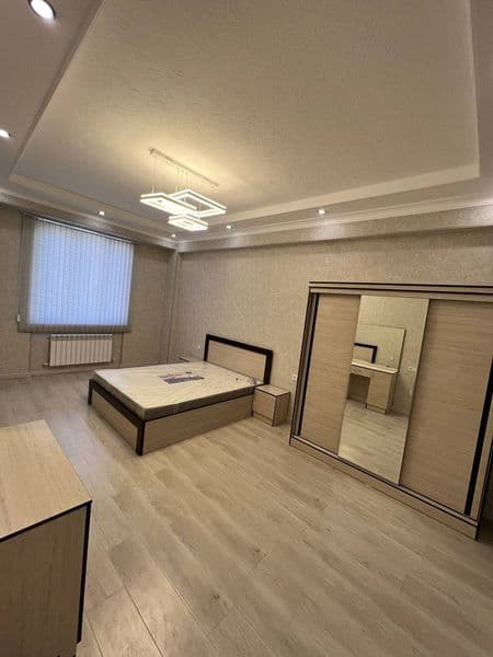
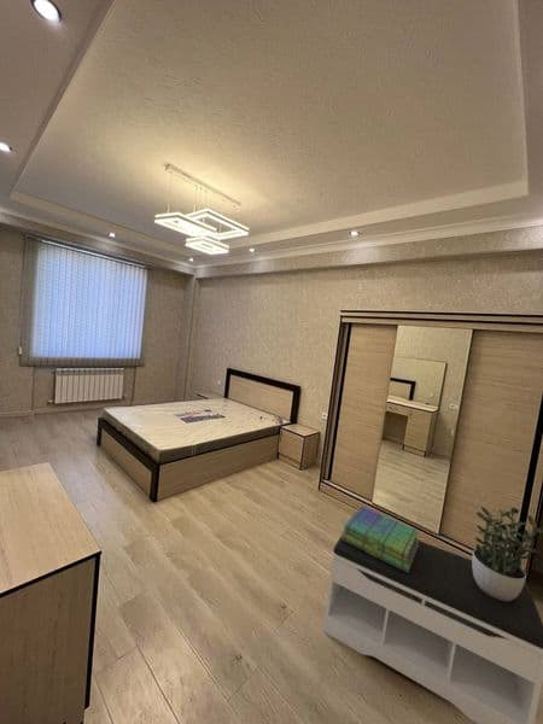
+ stack of books [340,506,420,572]
+ potted plant [471,506,543,601]
+ bench [321,535,543,724]
